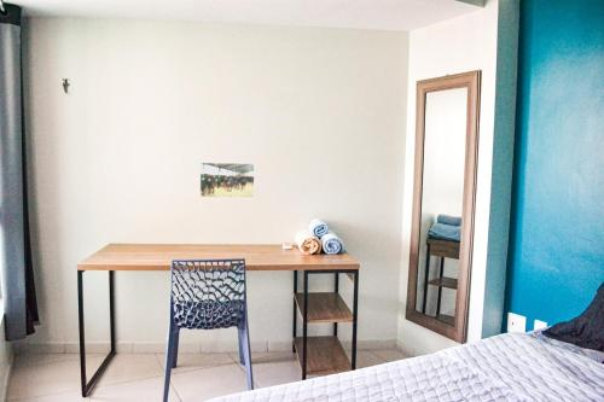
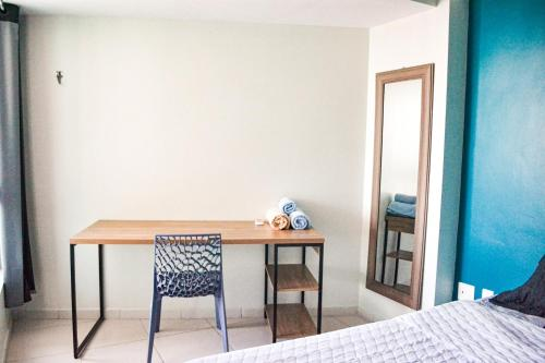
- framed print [198,161,256,199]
